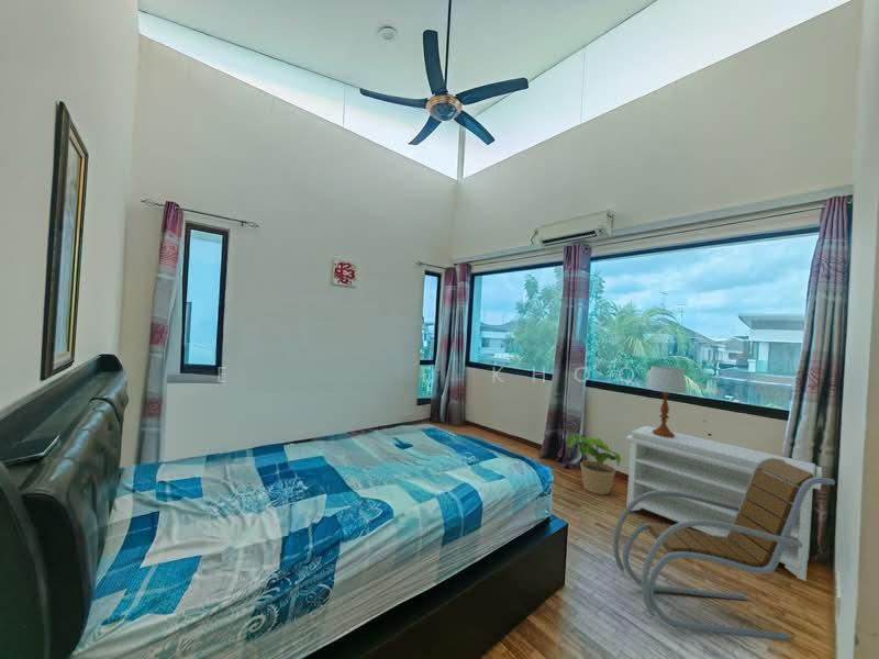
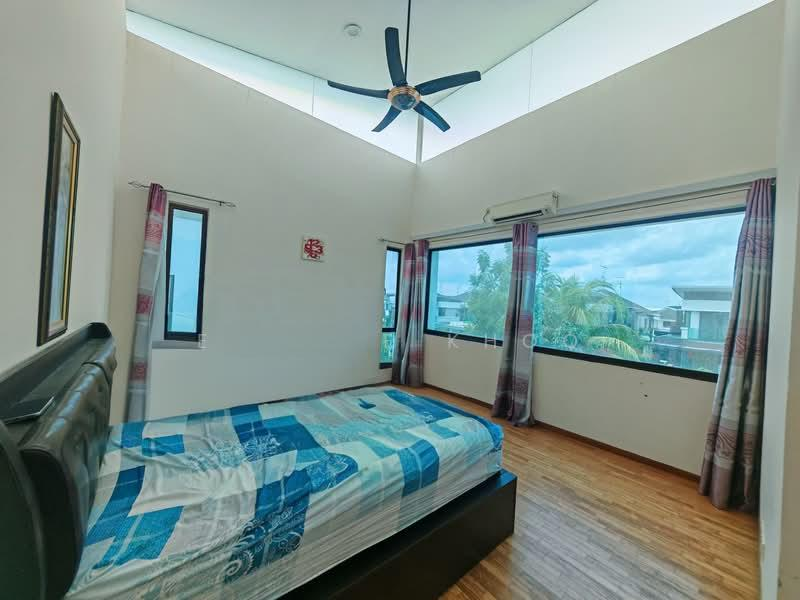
- bench [625,425,823,582]
- potted plant [565,433,622,495]
- table lamp [645,365,688,437]
- lounge chair [612,458,836,641]
